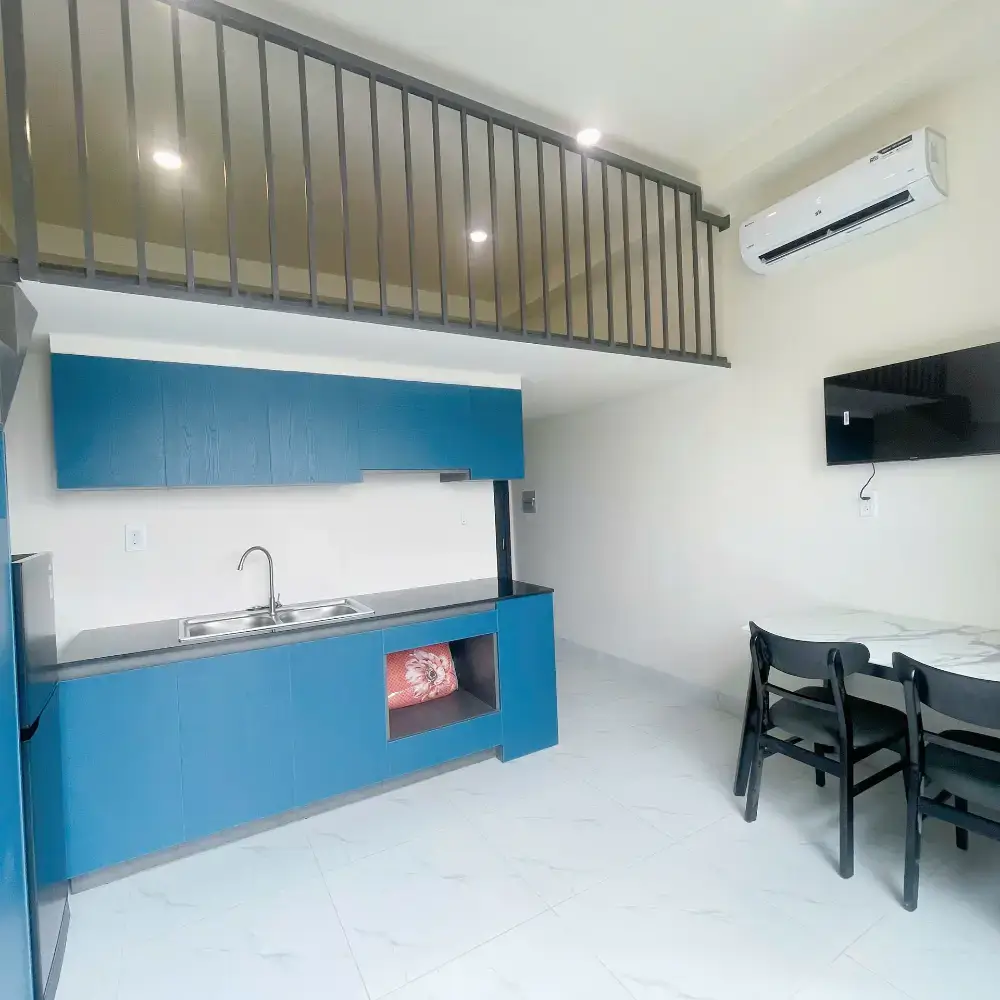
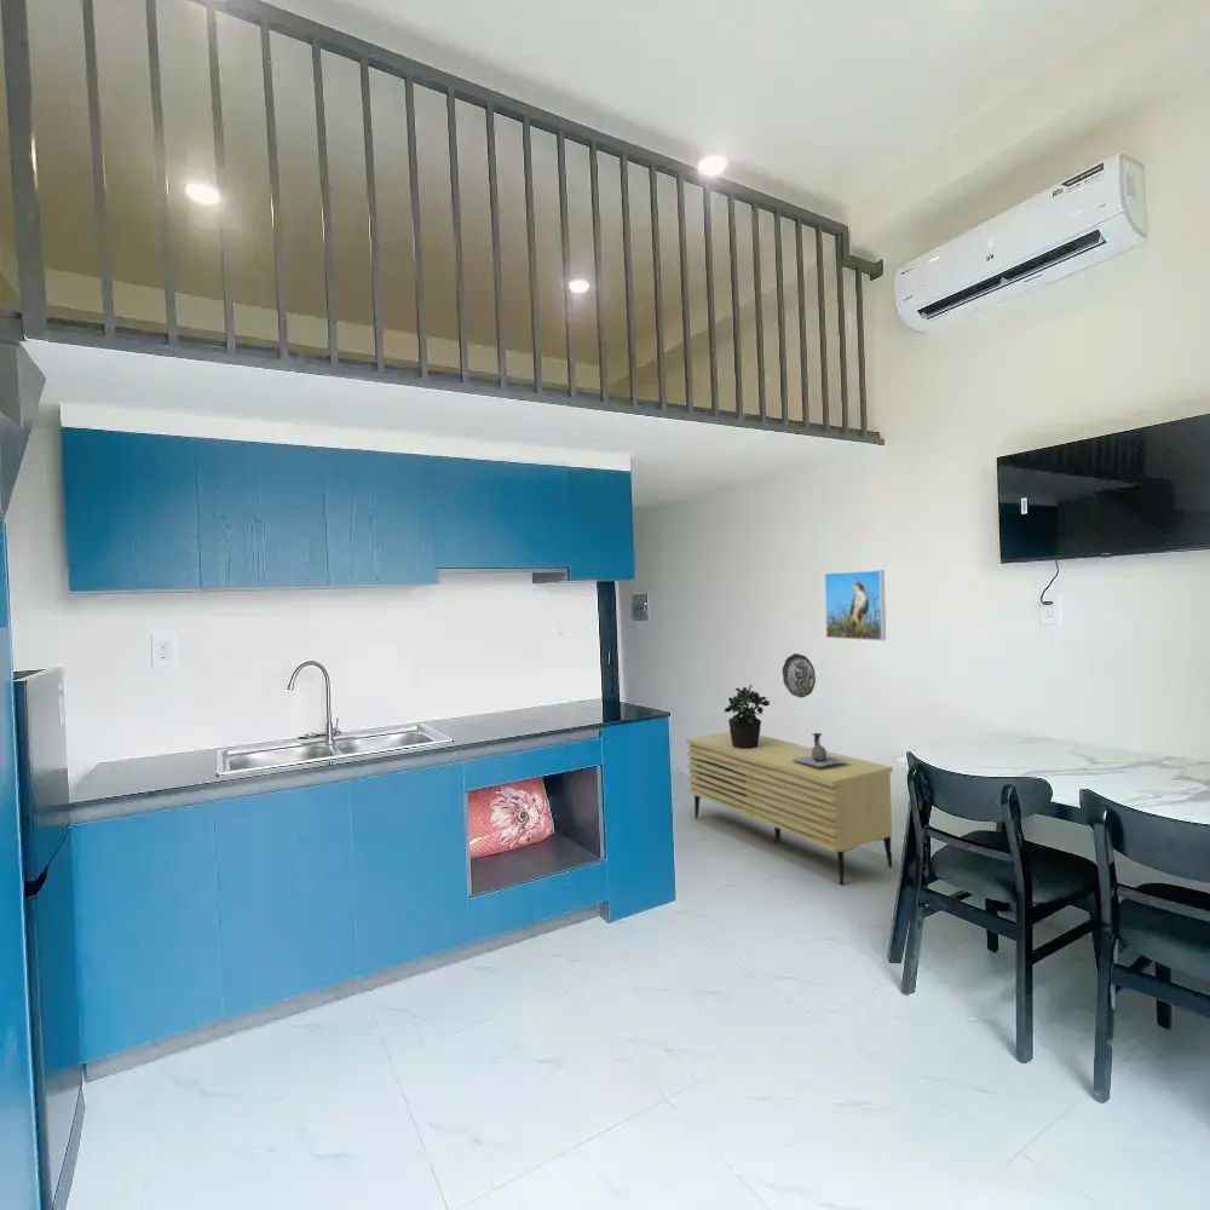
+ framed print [823,569,887,641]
+ decorative plate [782,652,817,699]
+ sideboard [685,731,894,886]
+ decorative vase [791,732,851,767]
+ potted plant [724,684,771,749]
